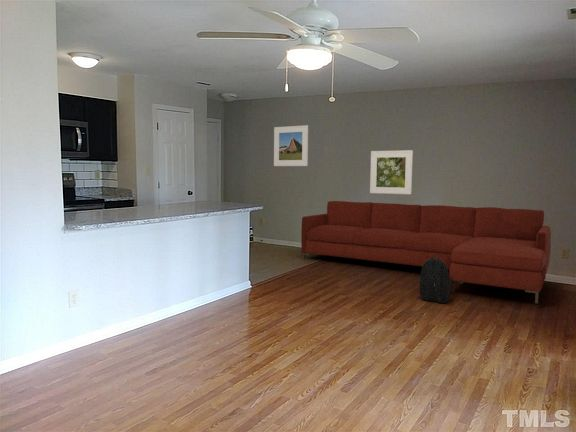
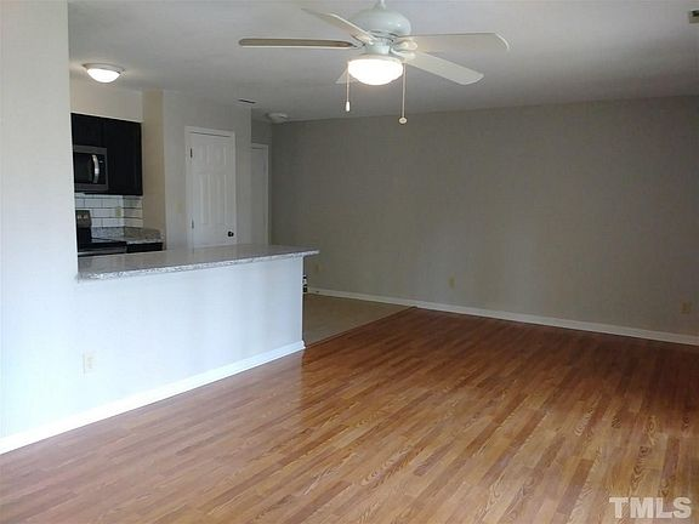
- backpack [418,255,452,304]
- sofa [300,200,552,304]
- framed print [273,124,309,167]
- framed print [369,149,414,195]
